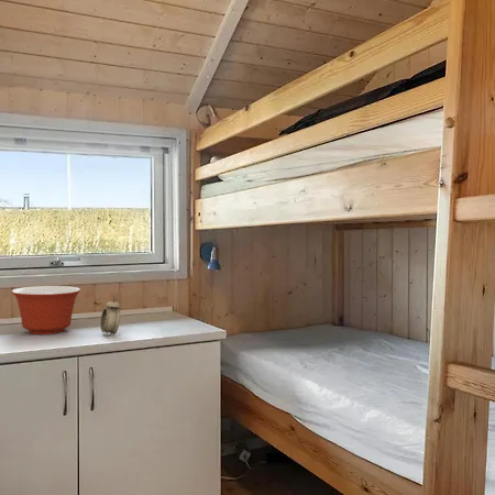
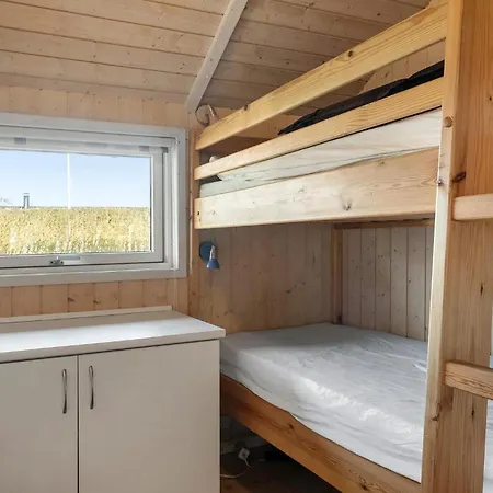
- mixing bowl [10,285,81,336]
- alarm clock [99,294,121,338]
